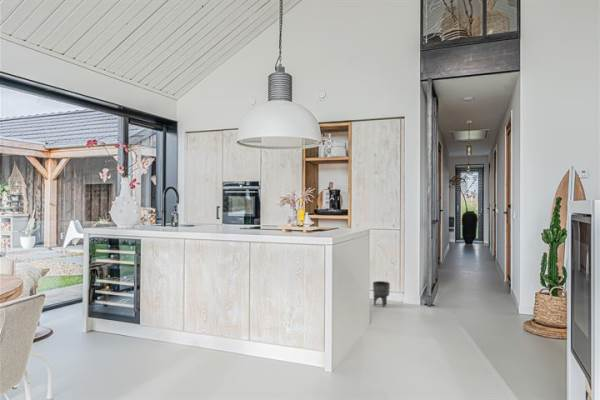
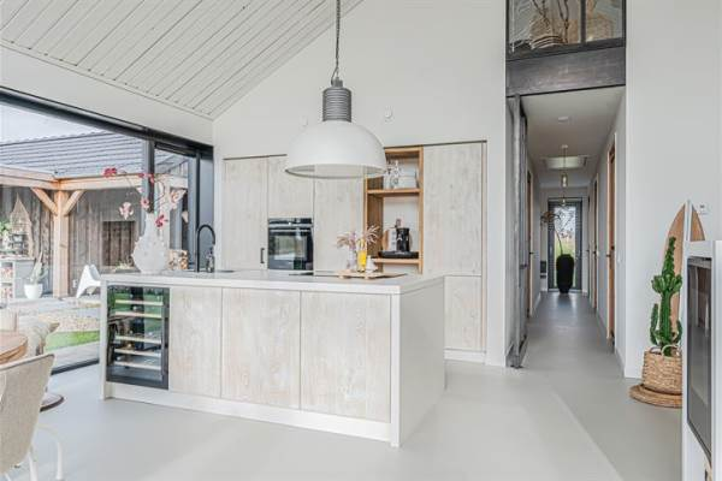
- planter [372,280,391,308]
